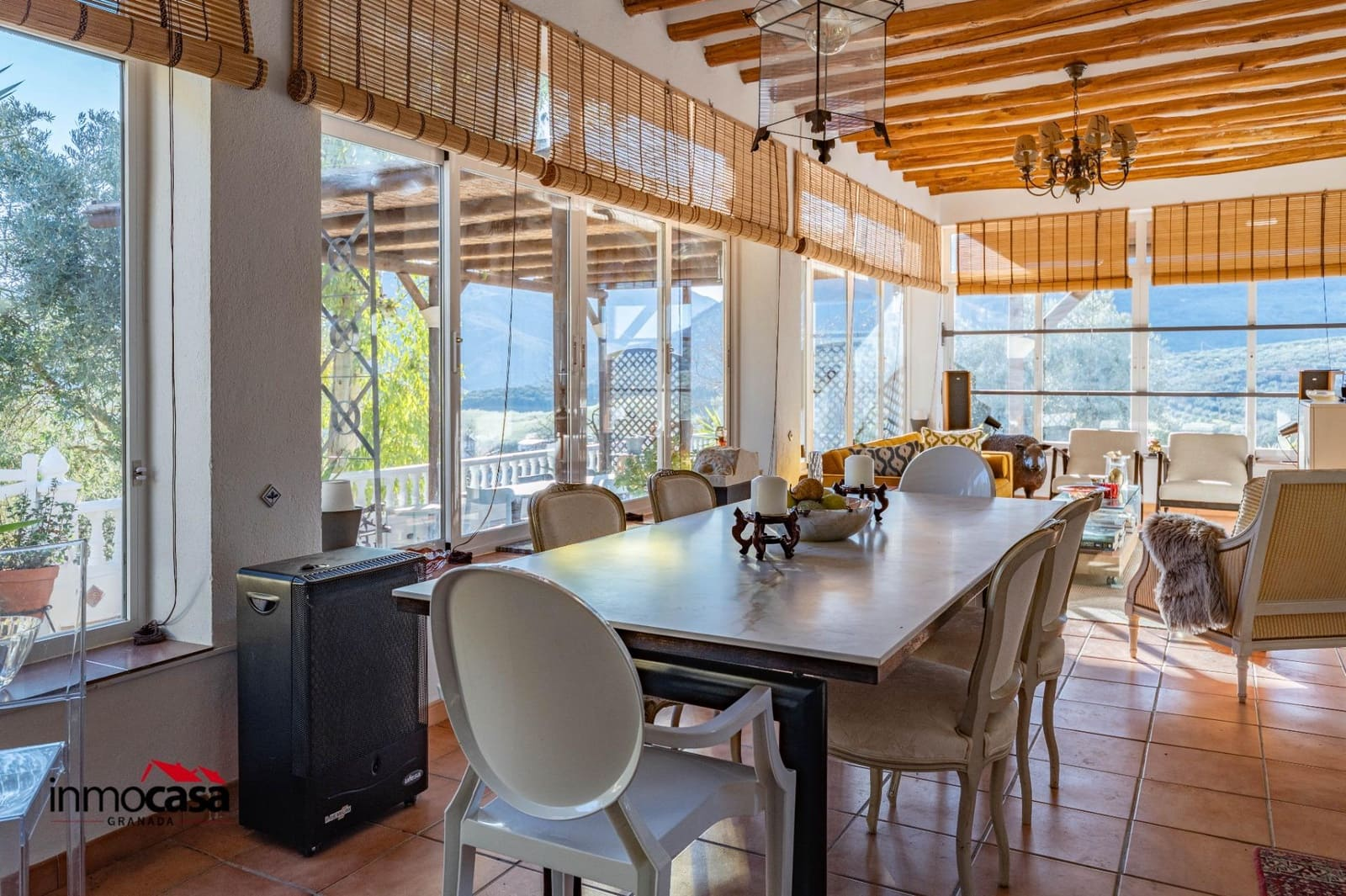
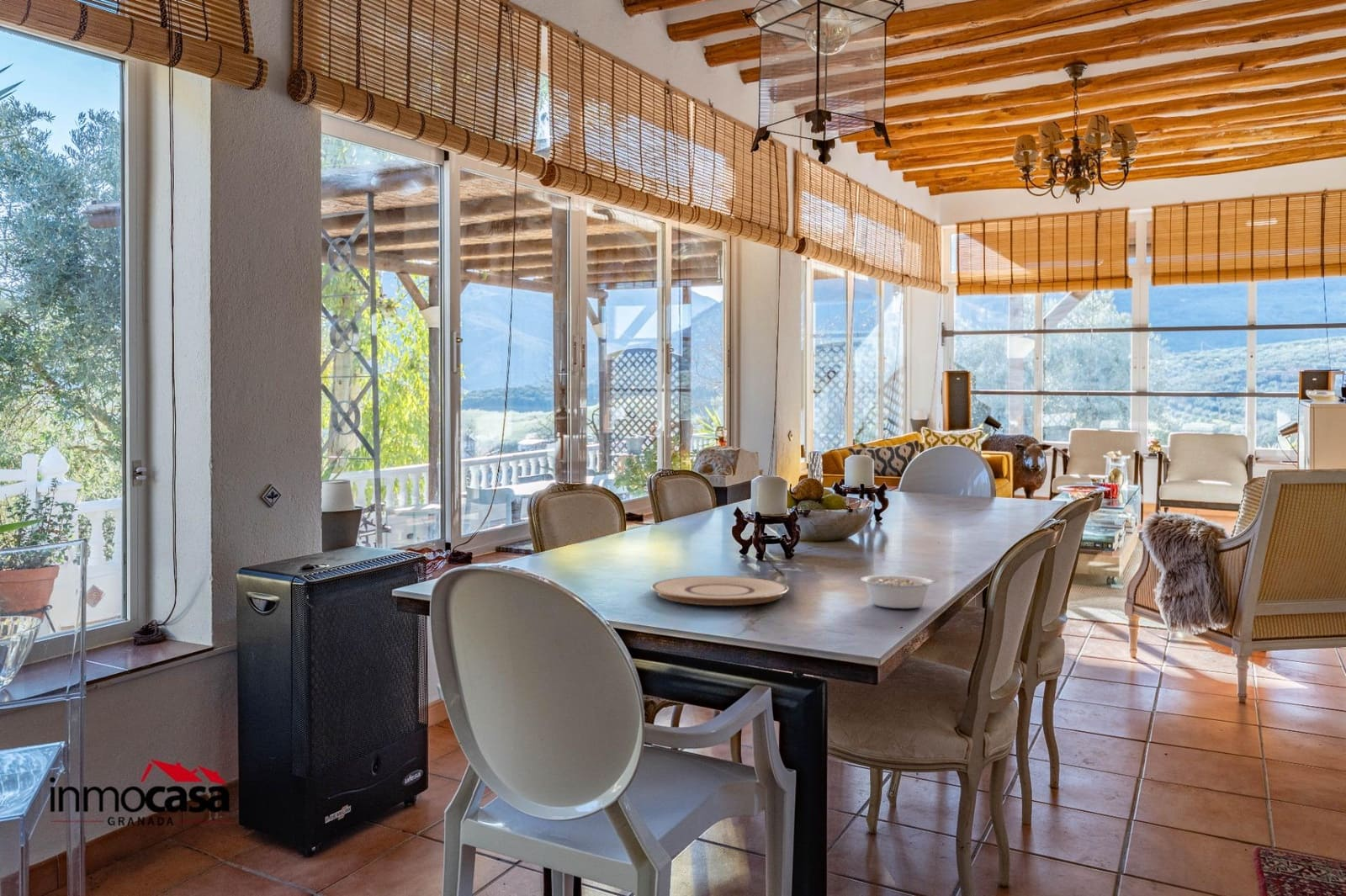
+ legume [860,575,938,609]
+ plate [650,575,789,607]
